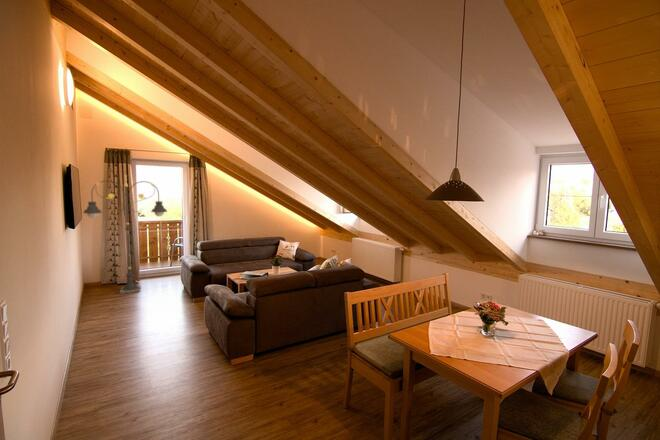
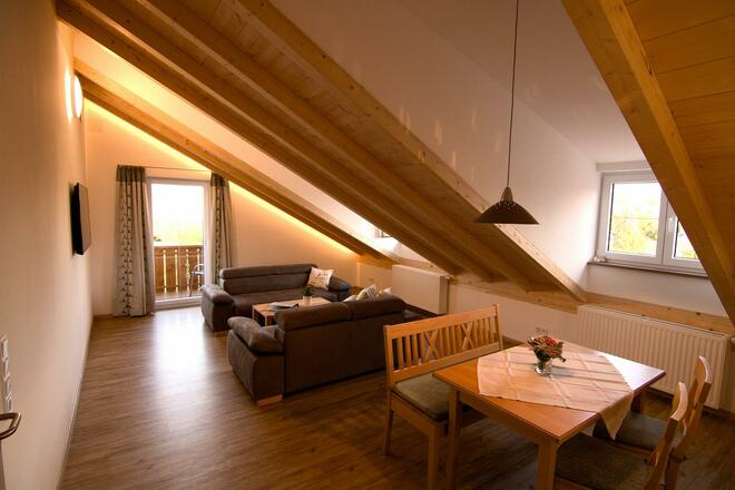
- floor lamp [82,174,169,295]
